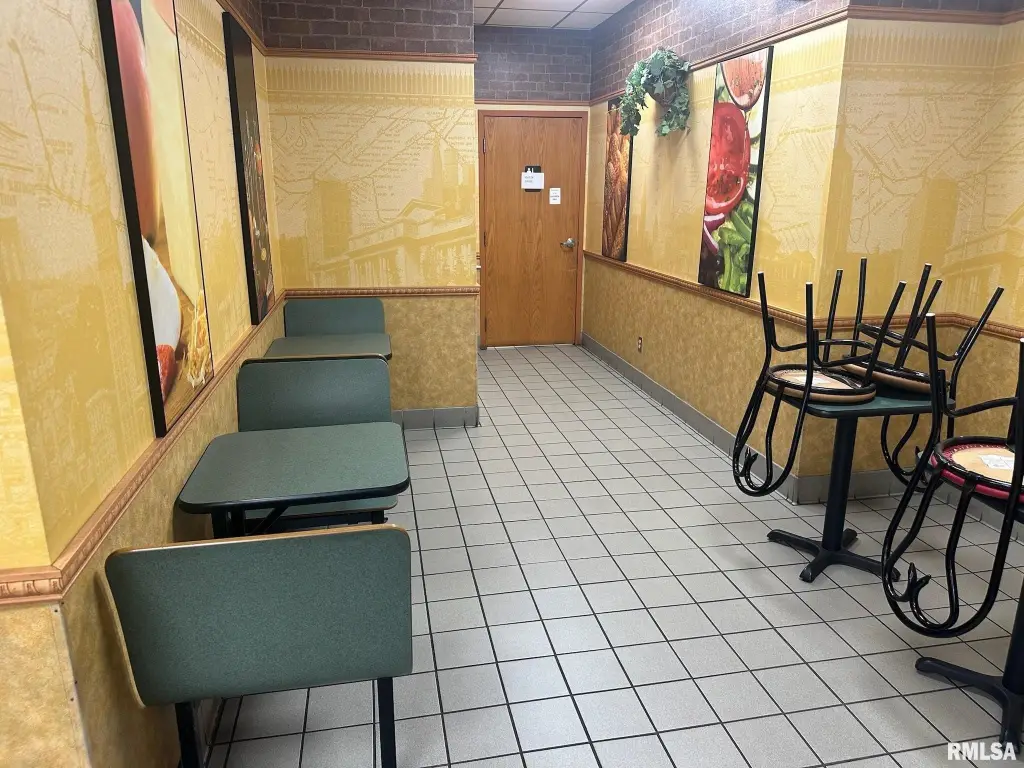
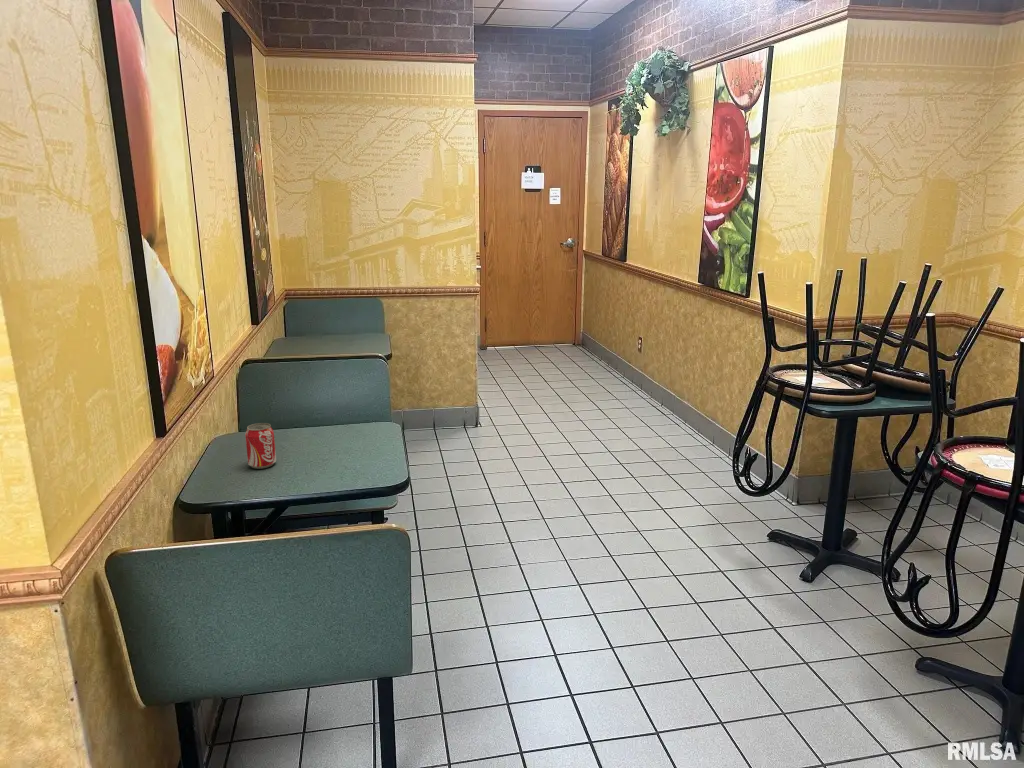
+ beverage can [244,422,277,470]
